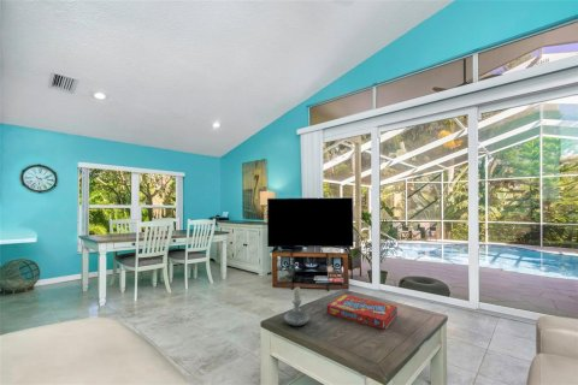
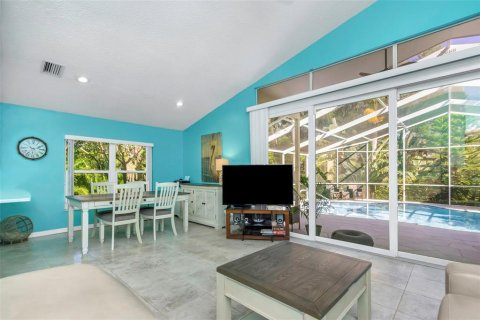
- snack box [326,294,399,330]
- candle [283,285,311,326]
